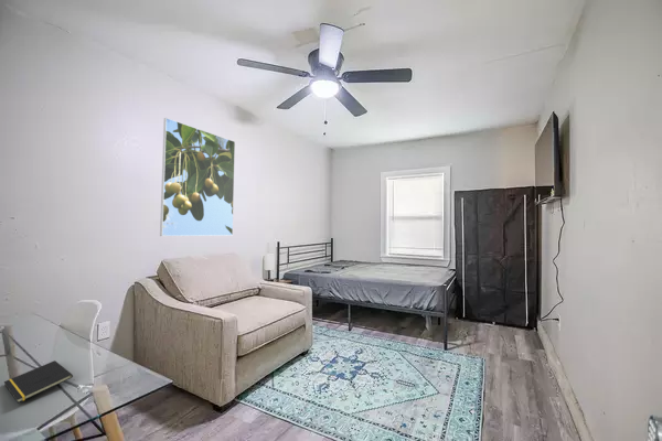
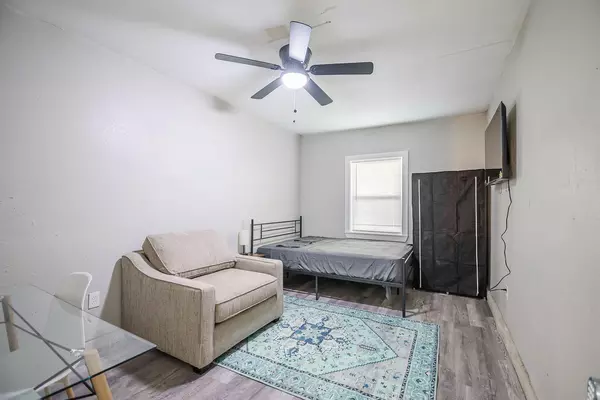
- notepad [3,359,74,404]
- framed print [159,117,236,237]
